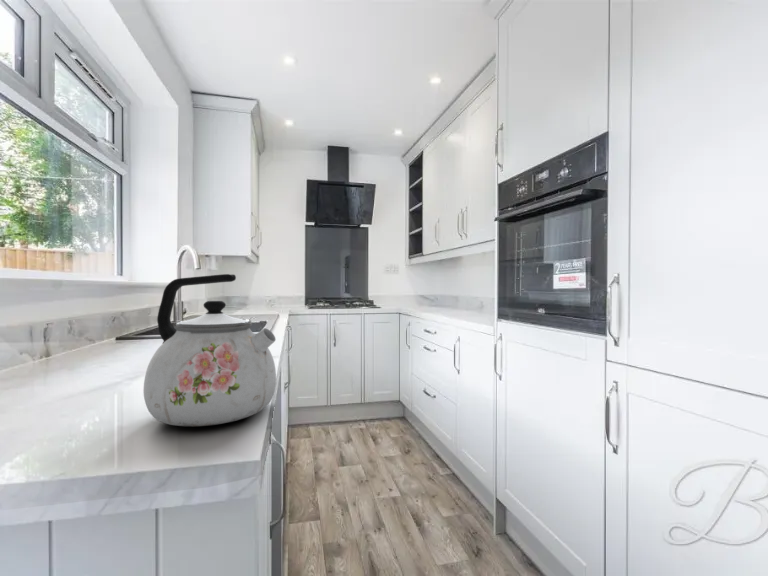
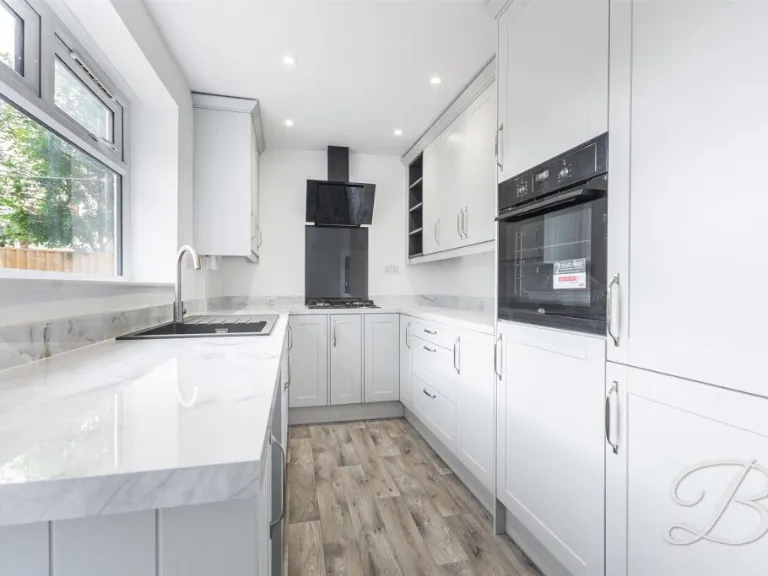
- kettle [142,273,277,427]
